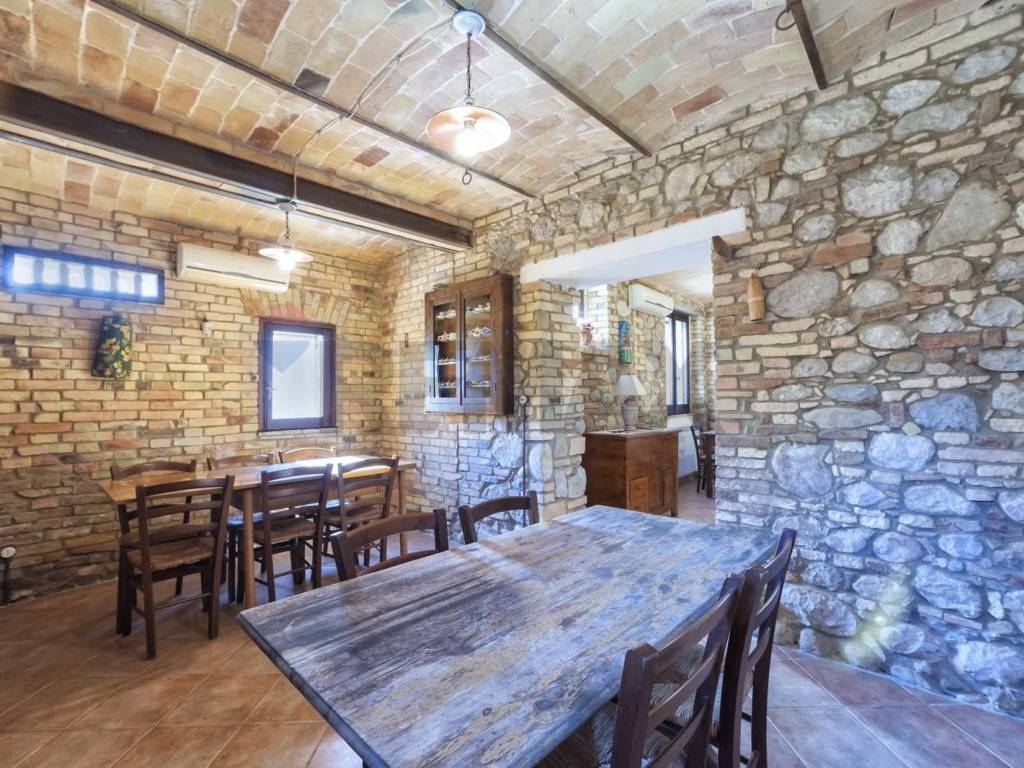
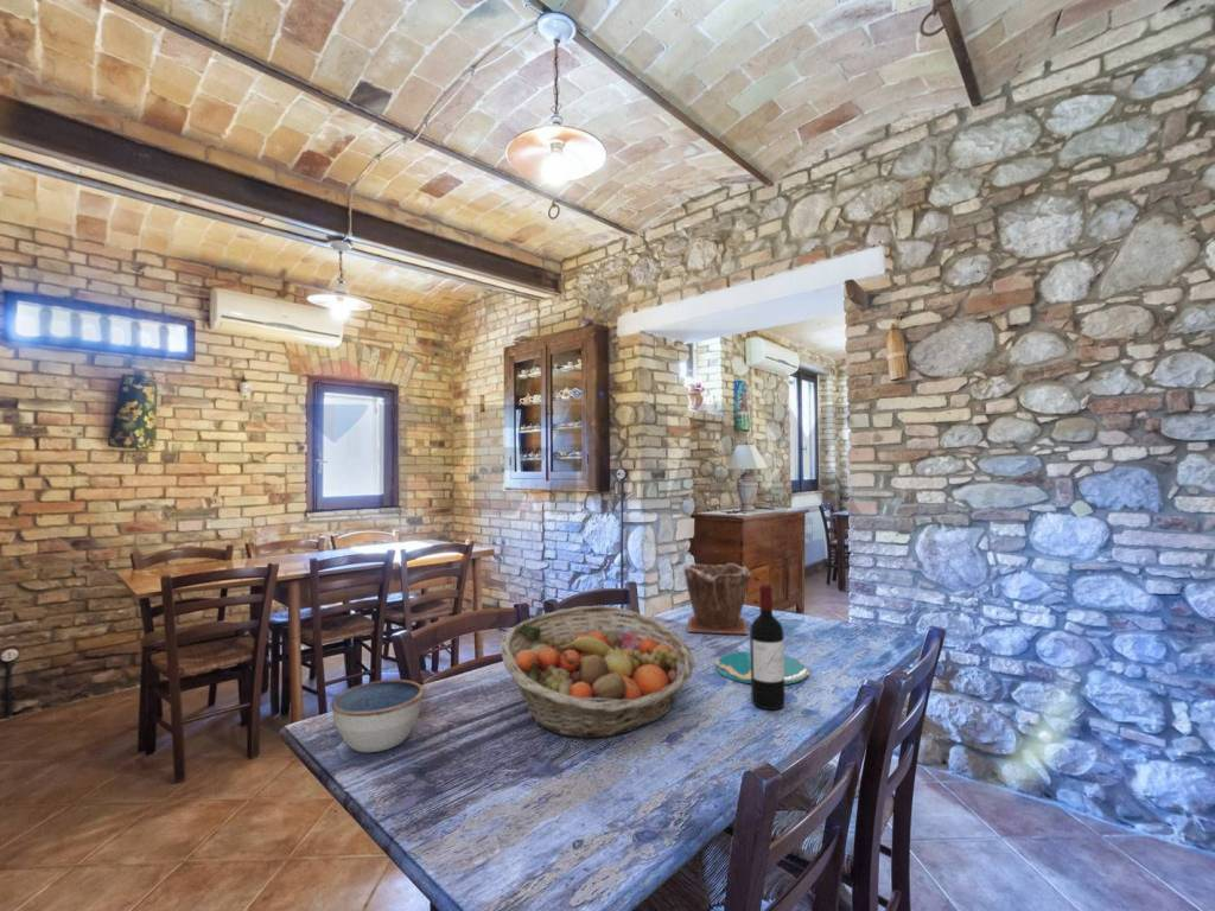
+ plate [714,650,810,686]
+ wine bottle [749,584,787,711]
+ plant pot [682,562,752,636]
+ bowl [330,679,425,753]
+ fruit basket [500,604,695,739]
